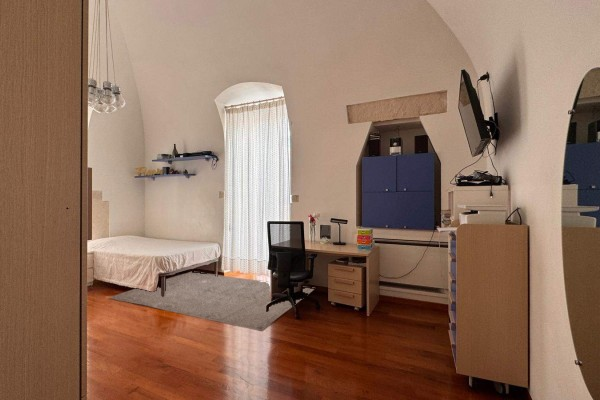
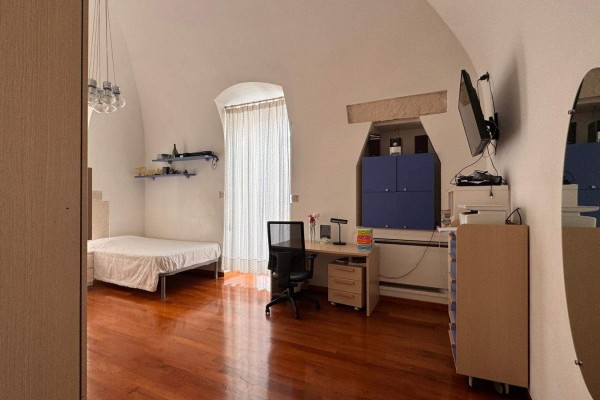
- rug [108,271,315,332]
